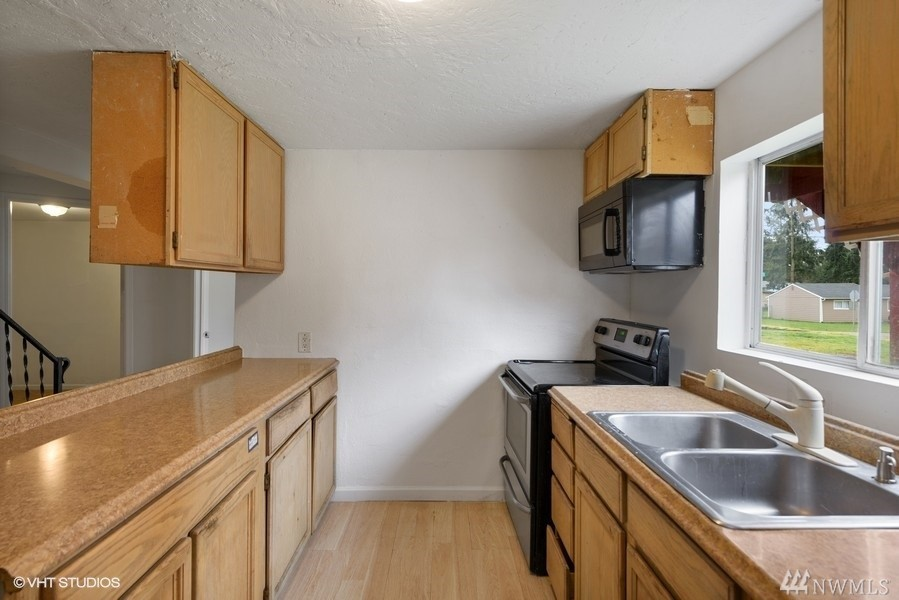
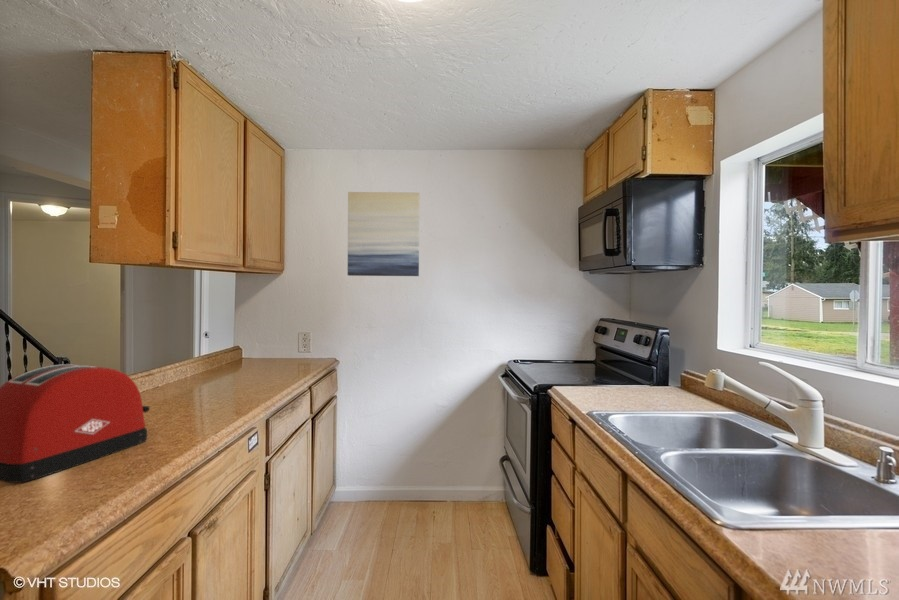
+ wall art [347,191,420,277]
+ toaster [0,363,151,484]
